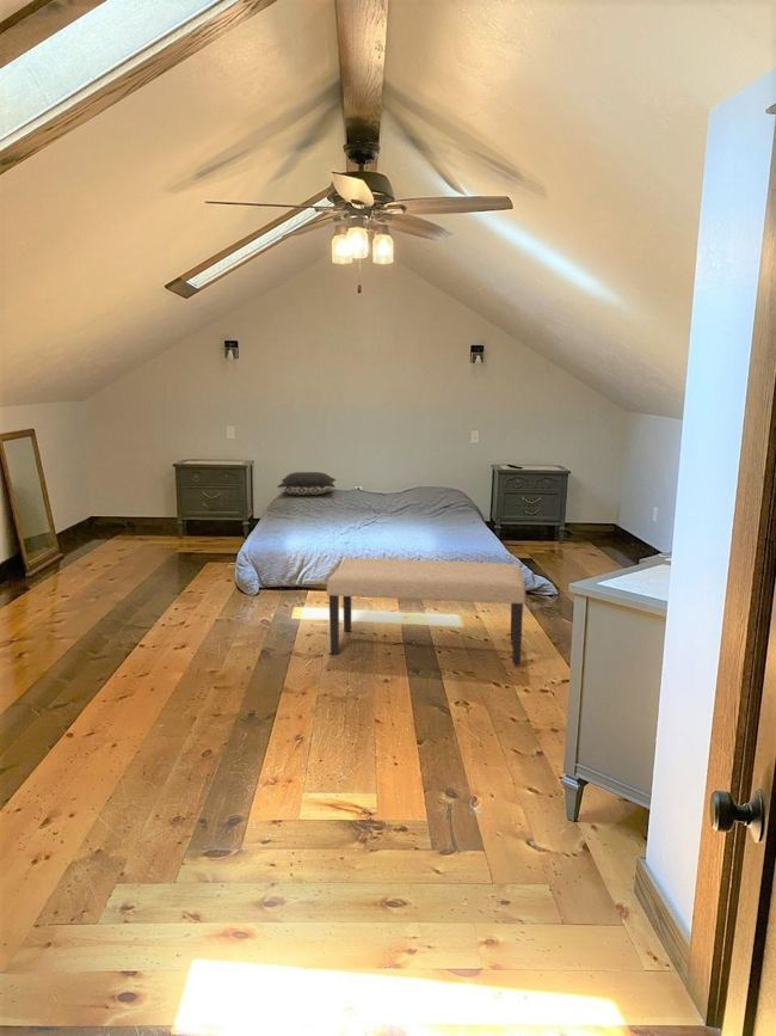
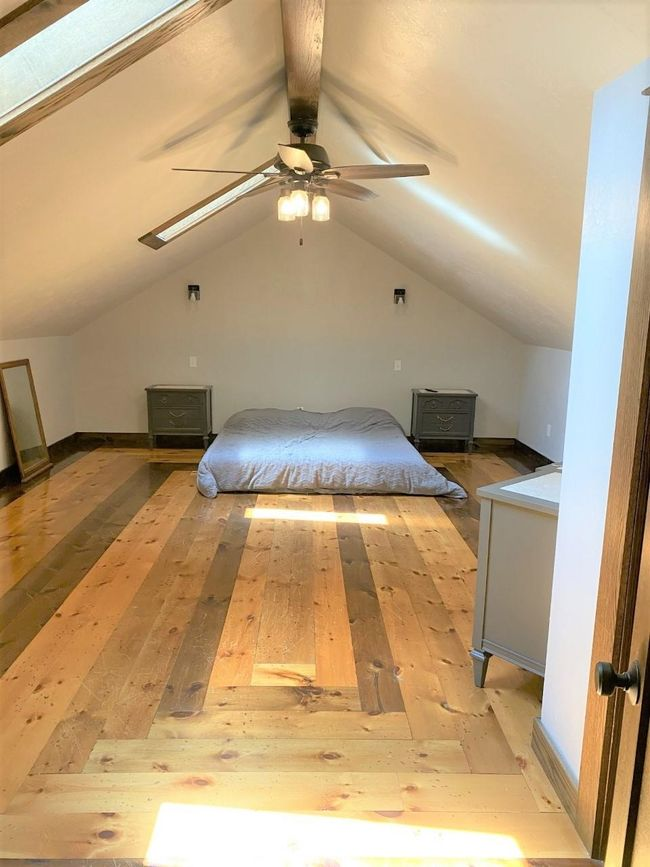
- bench [326,557,526,666]
- pillow [276,471,337,496]
